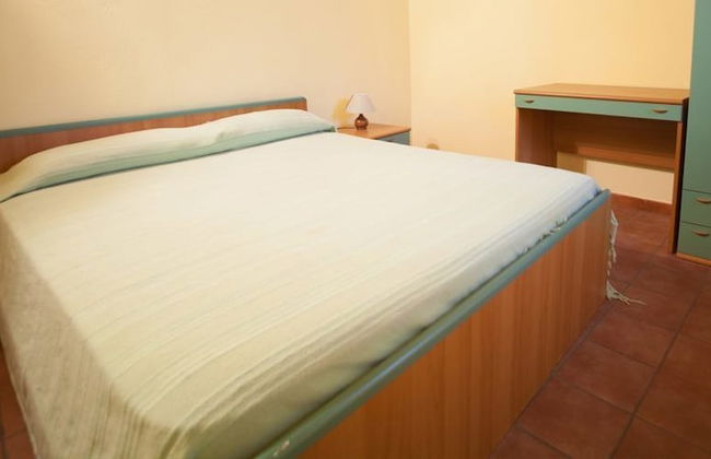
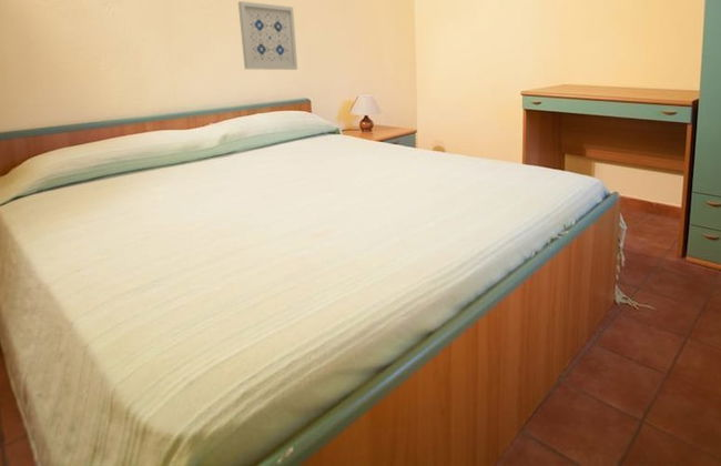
+ wall art [237,0,298,71]
